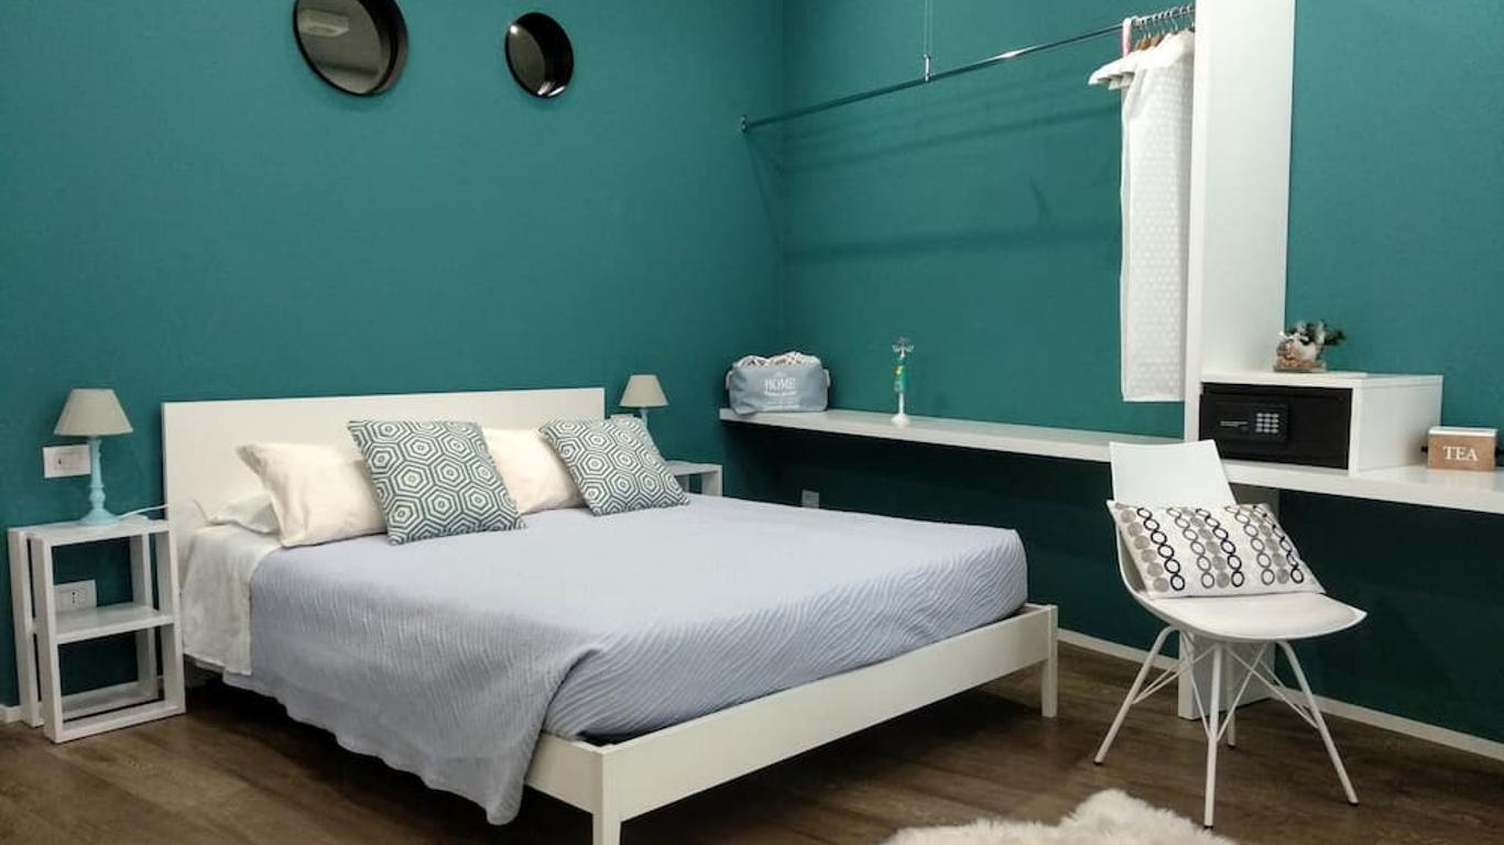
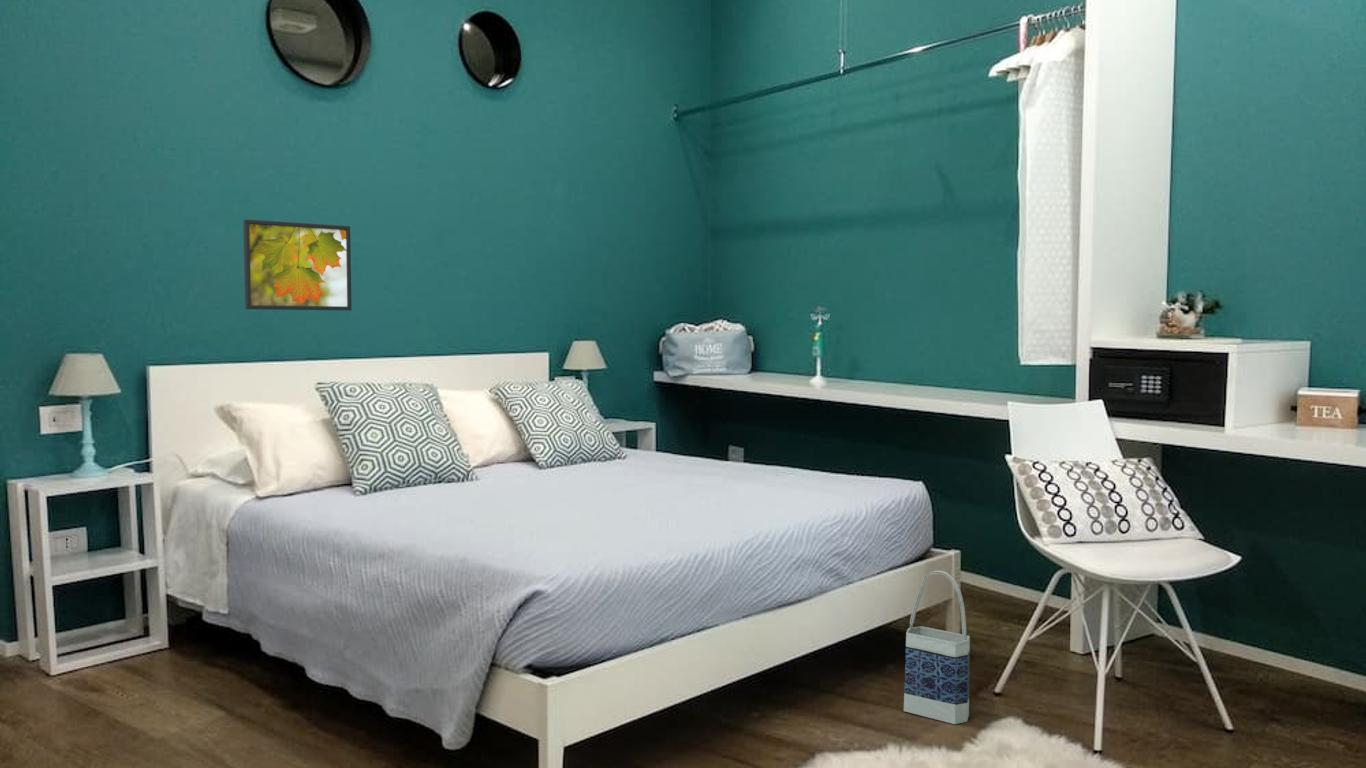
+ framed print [242,218,352,312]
+ bag [903,570,971,725]
